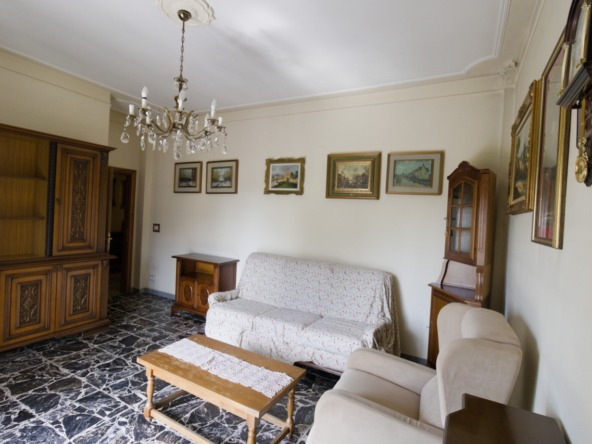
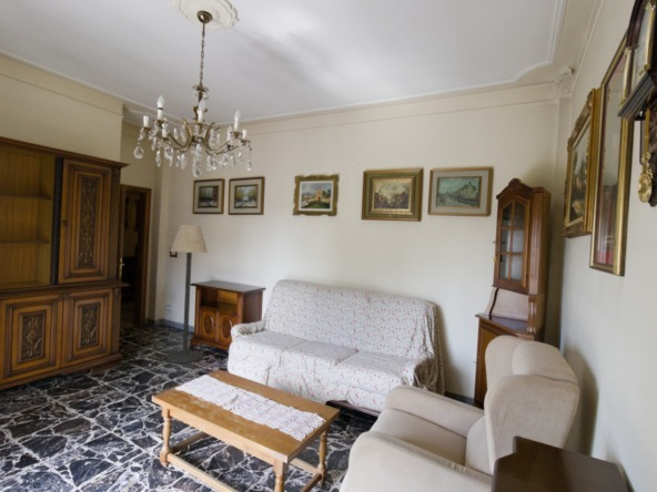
+ floor lamp [165,224,209,365]
